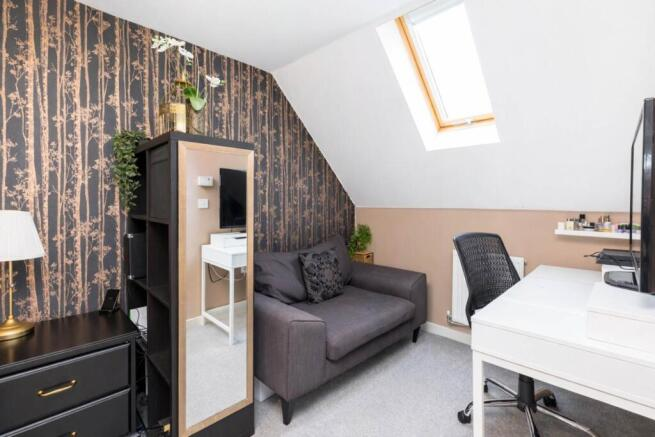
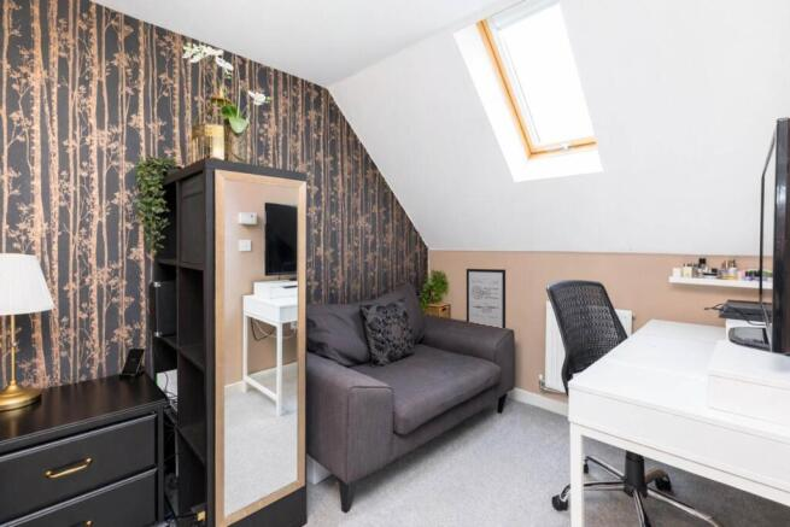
+ wall art [466,268,507,329]
